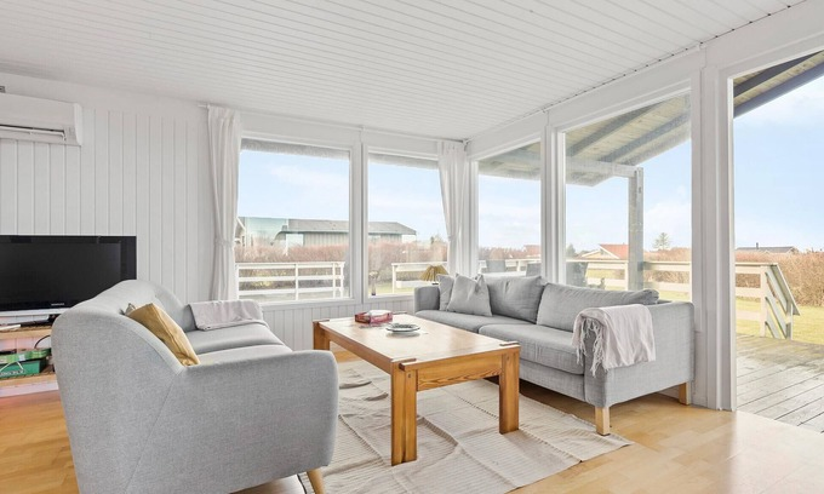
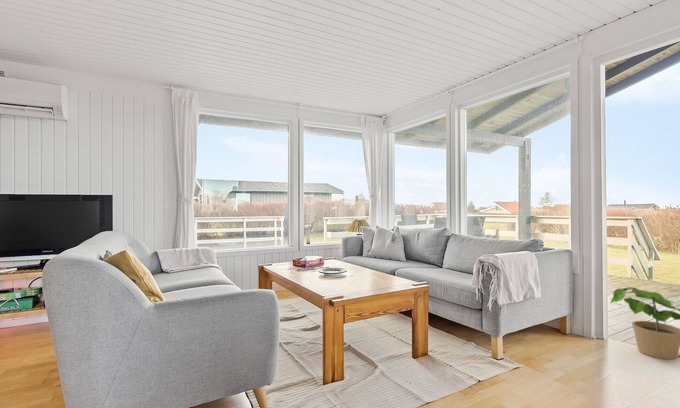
+ potted plant [609,286,680,360]
